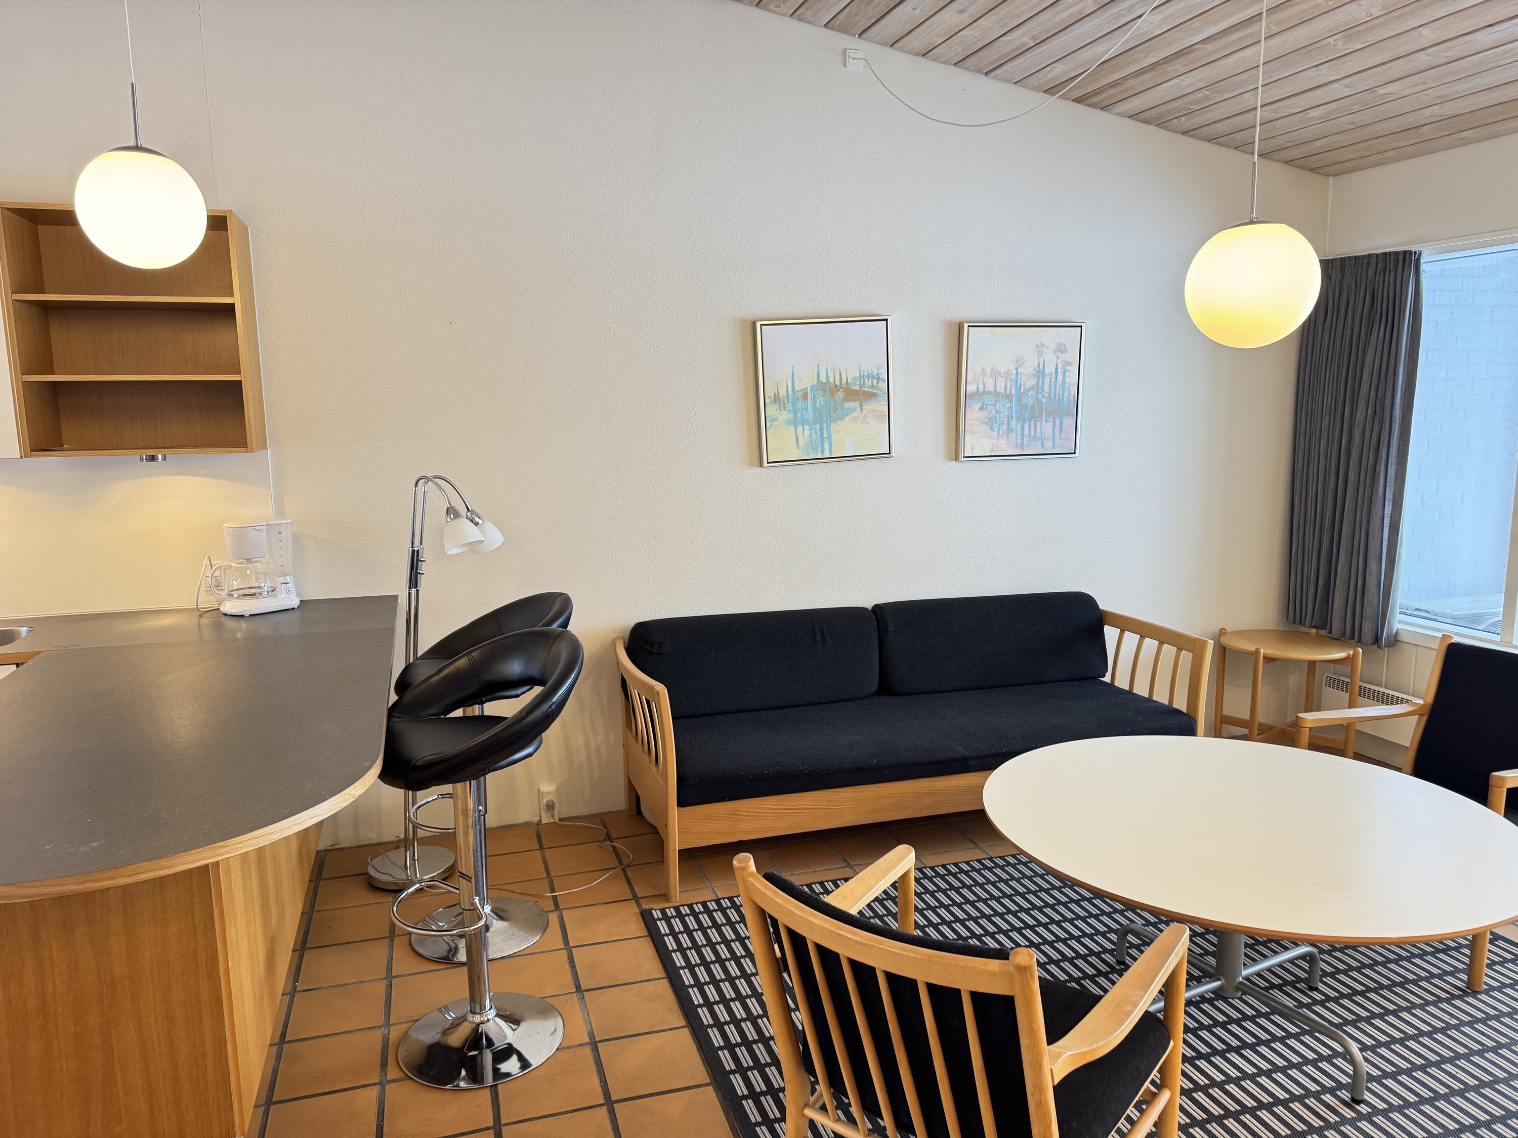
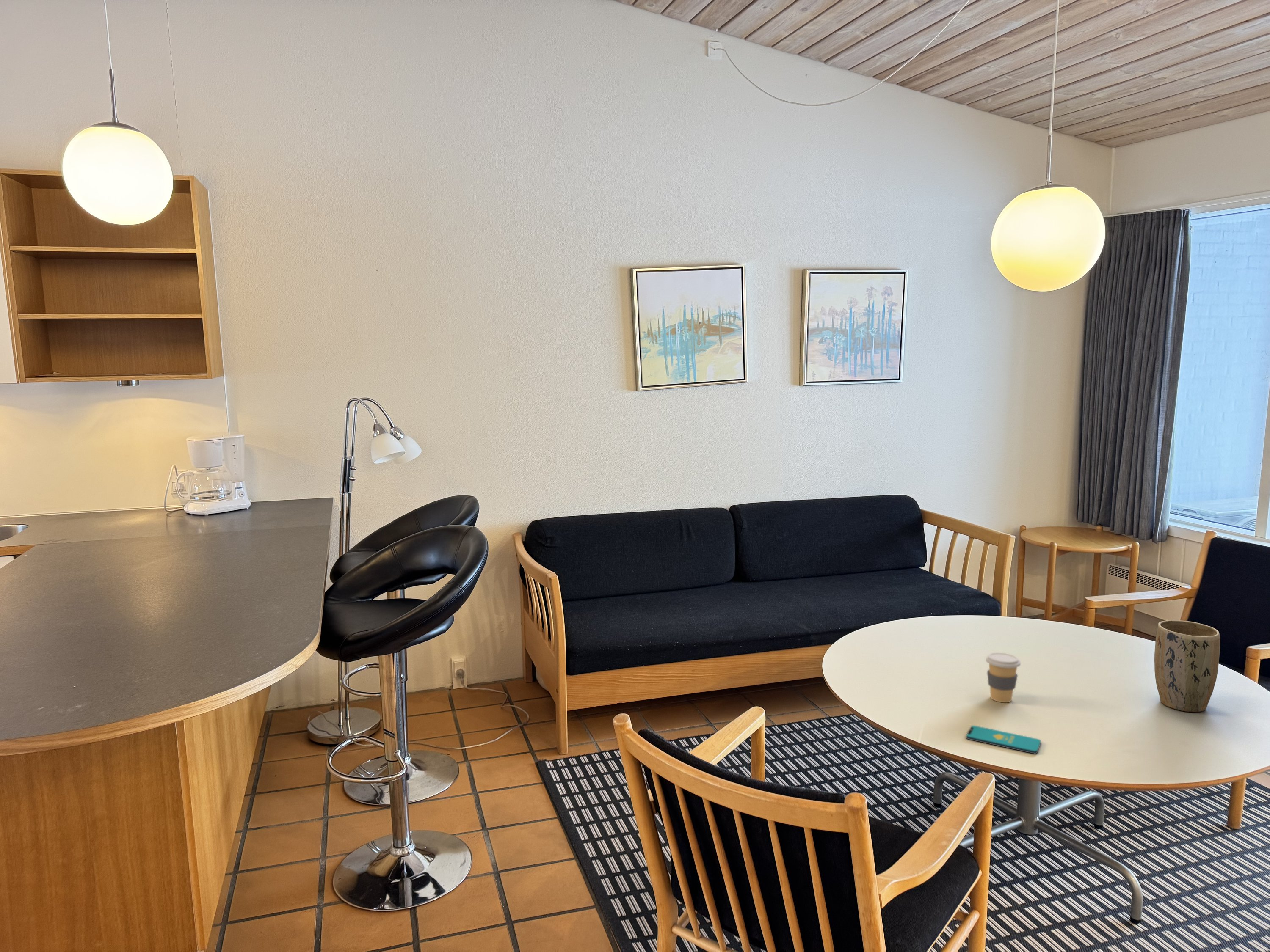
+ coffee cup [985,652,1021,703]
+ smartphone [966,725,1041,754]
+ plant pot [1154,620,1220,713]
